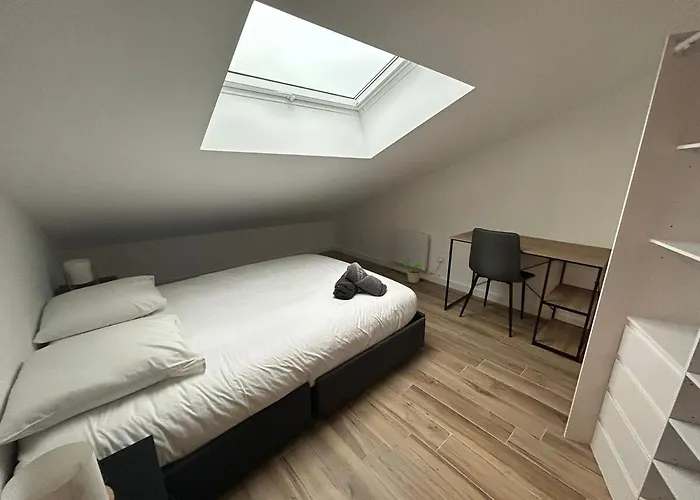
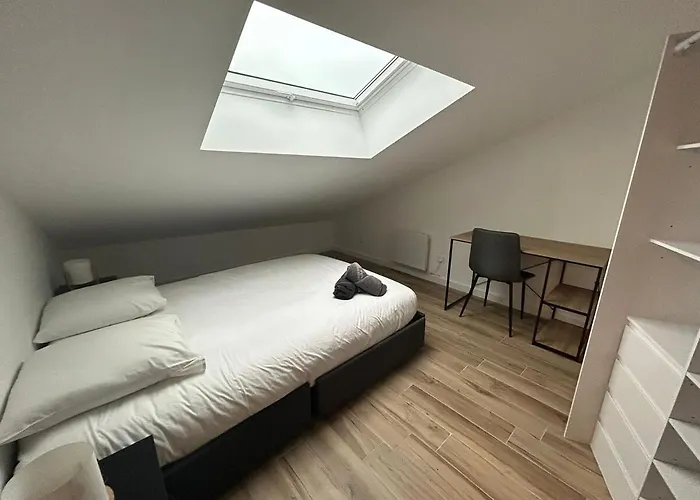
- potted plant [402,257,423,284]
